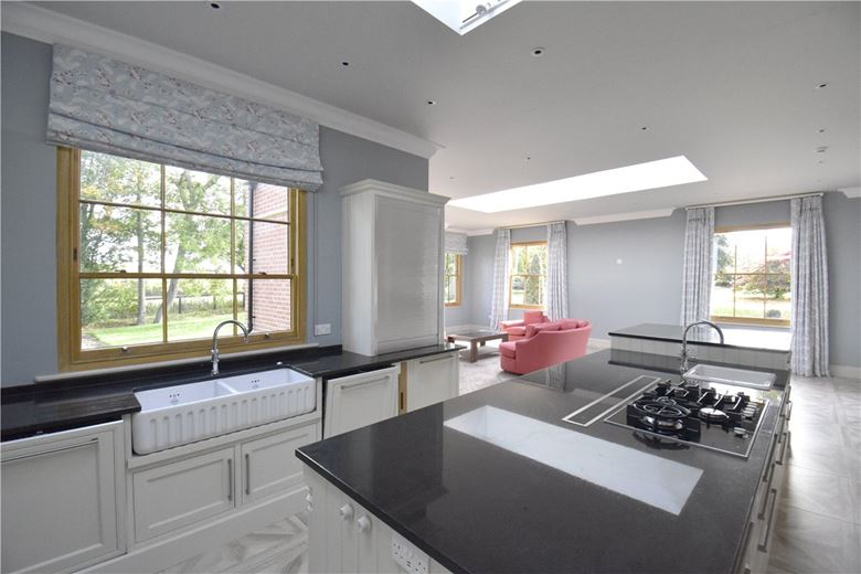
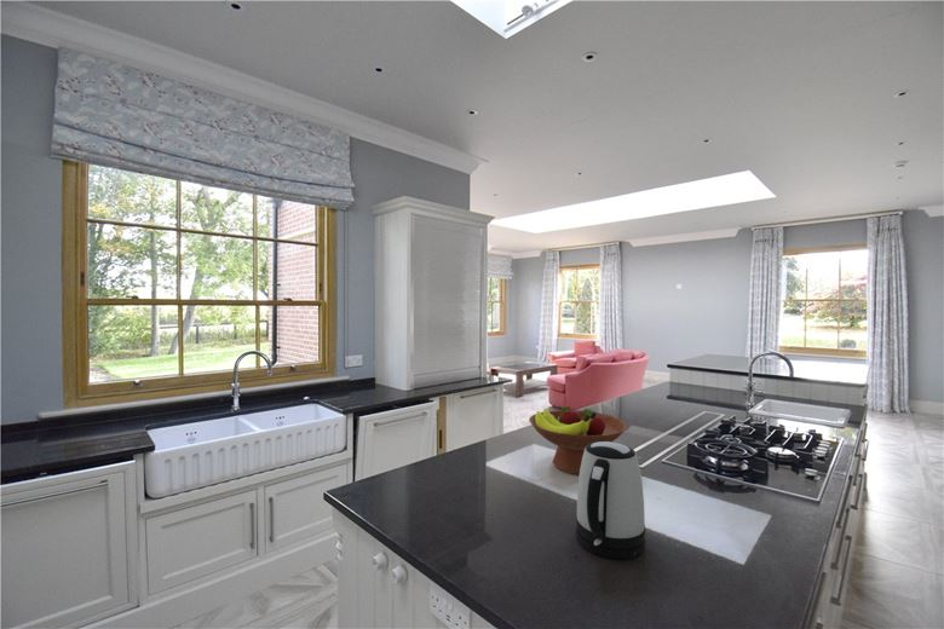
+ kettle [575,442,646,560]
+ fruit bowl [528,405,628,475]
